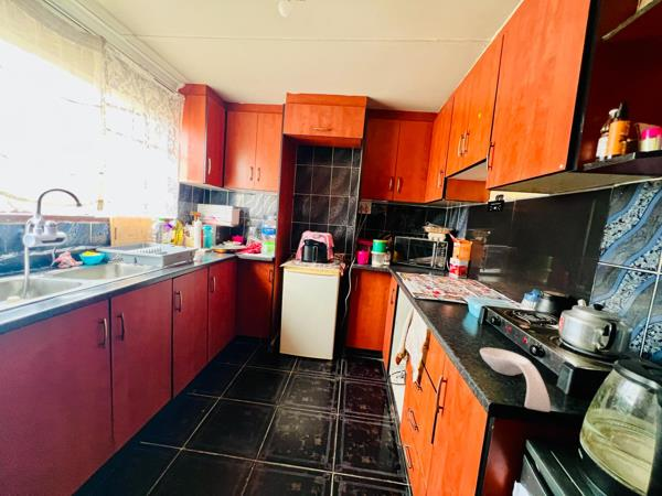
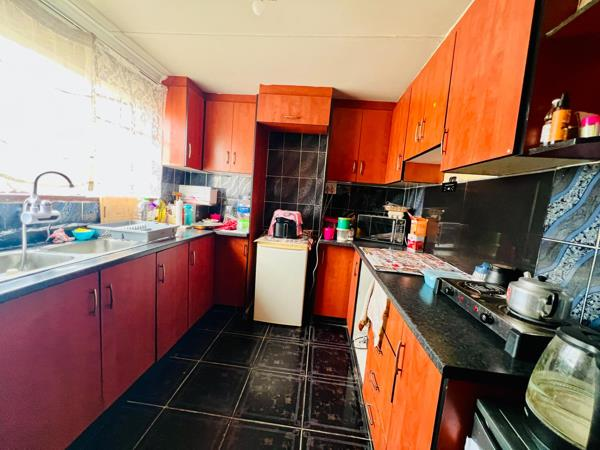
- spoon rest [479,347,552,413]
